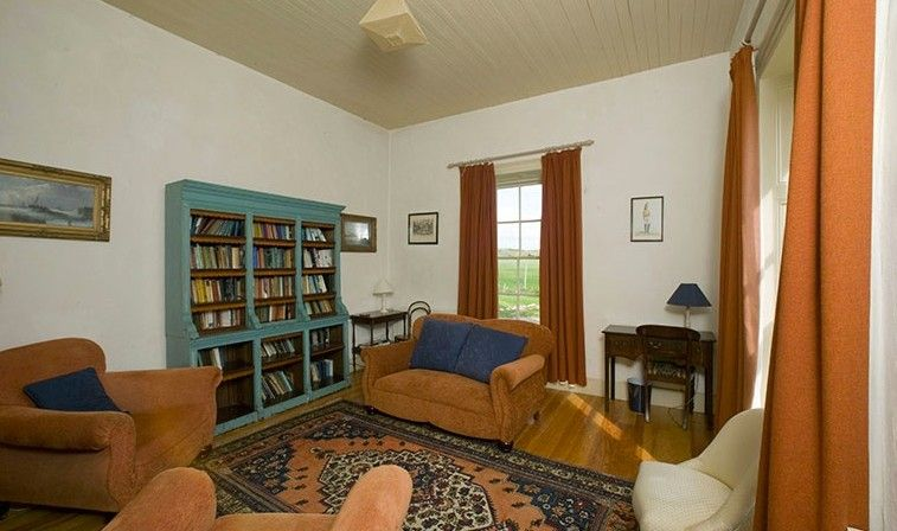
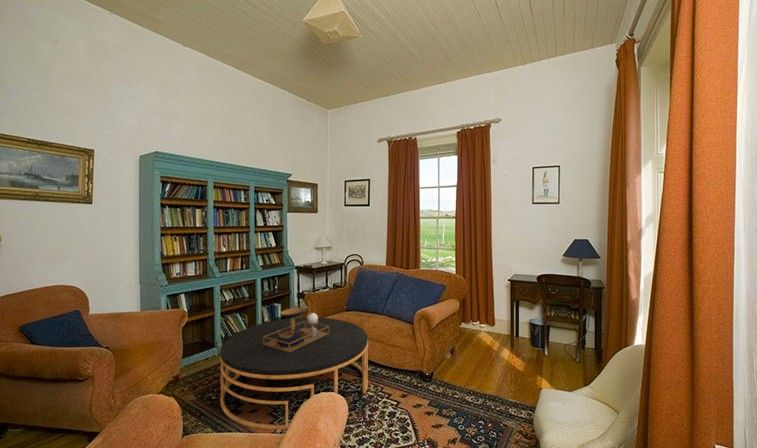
+ coffee table [219,307,369,431]
